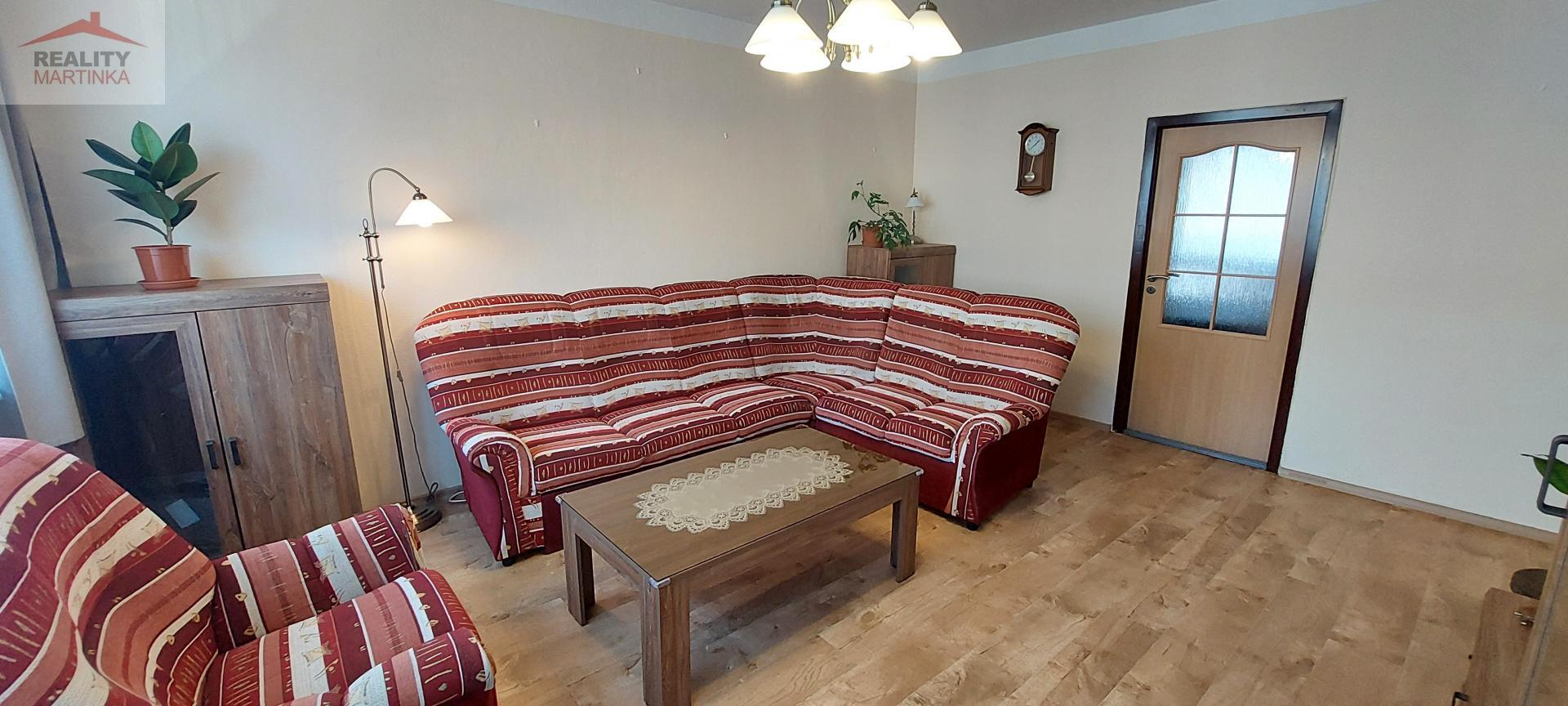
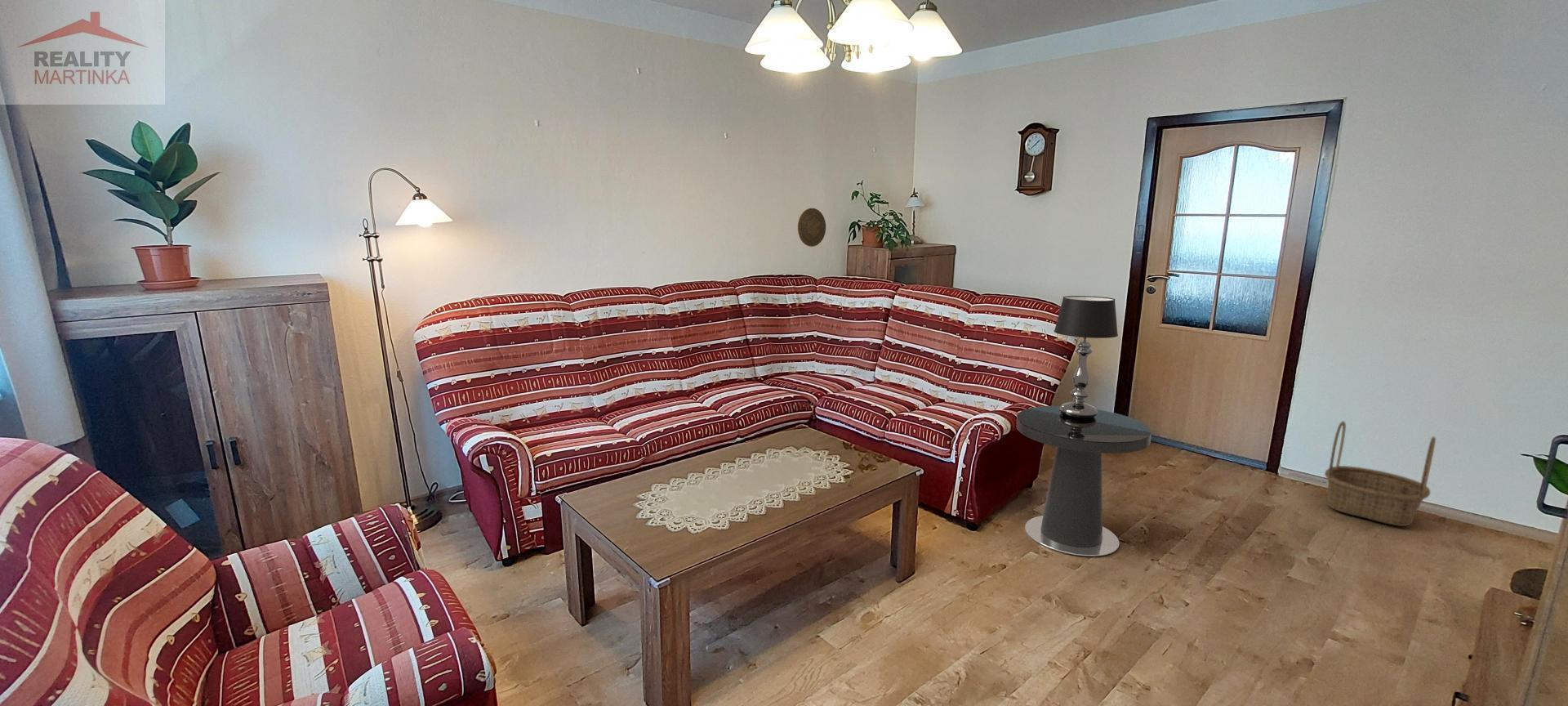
+ table lamp [1054,295,1119,419]
+ decorative plate [797,208,826,248]
+ side table [1015,405,1152,557]
+ basket [1324,421,1437,527]
